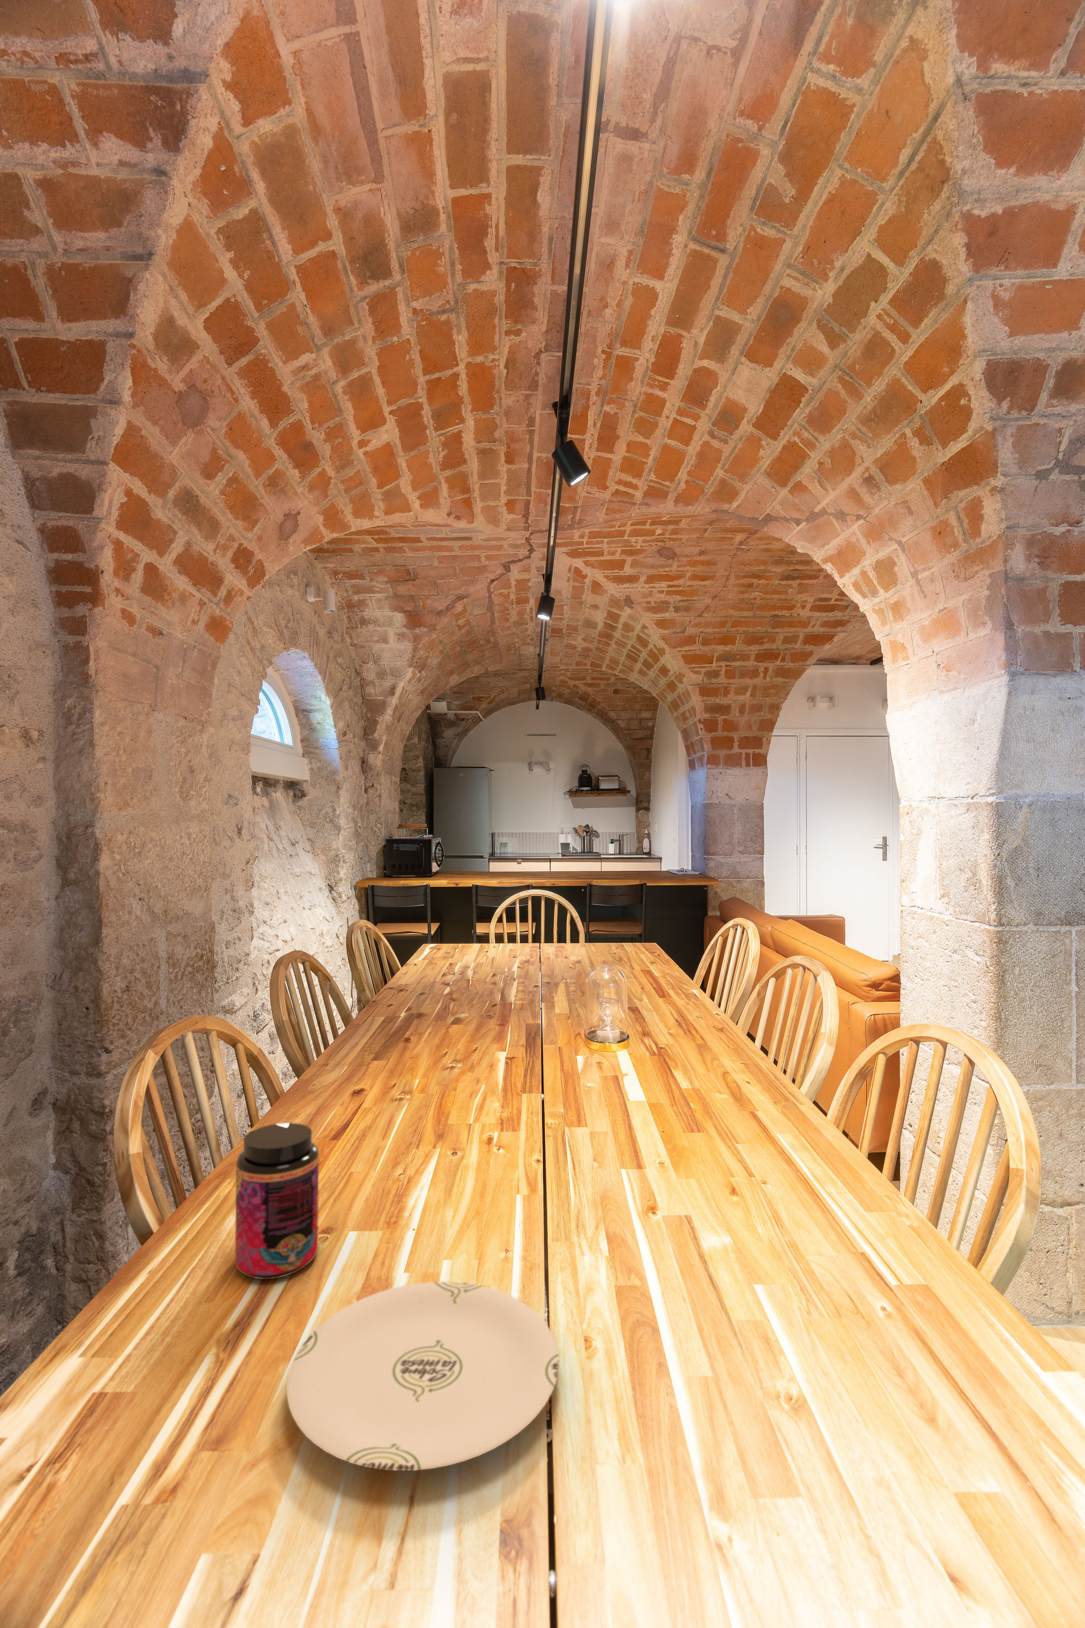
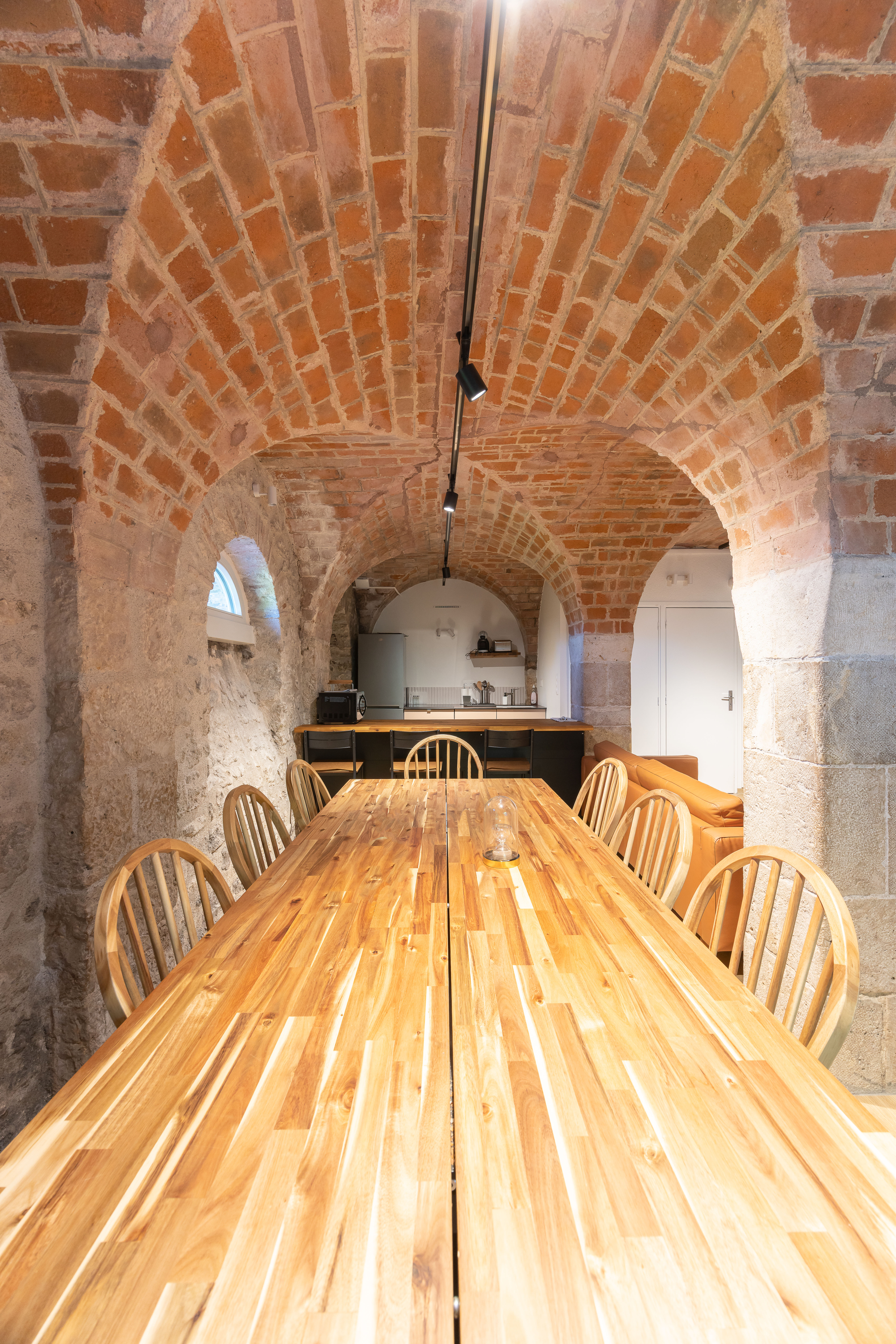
- plate [286,1282,559,1471]
- jar [235,1123,318,1279]
